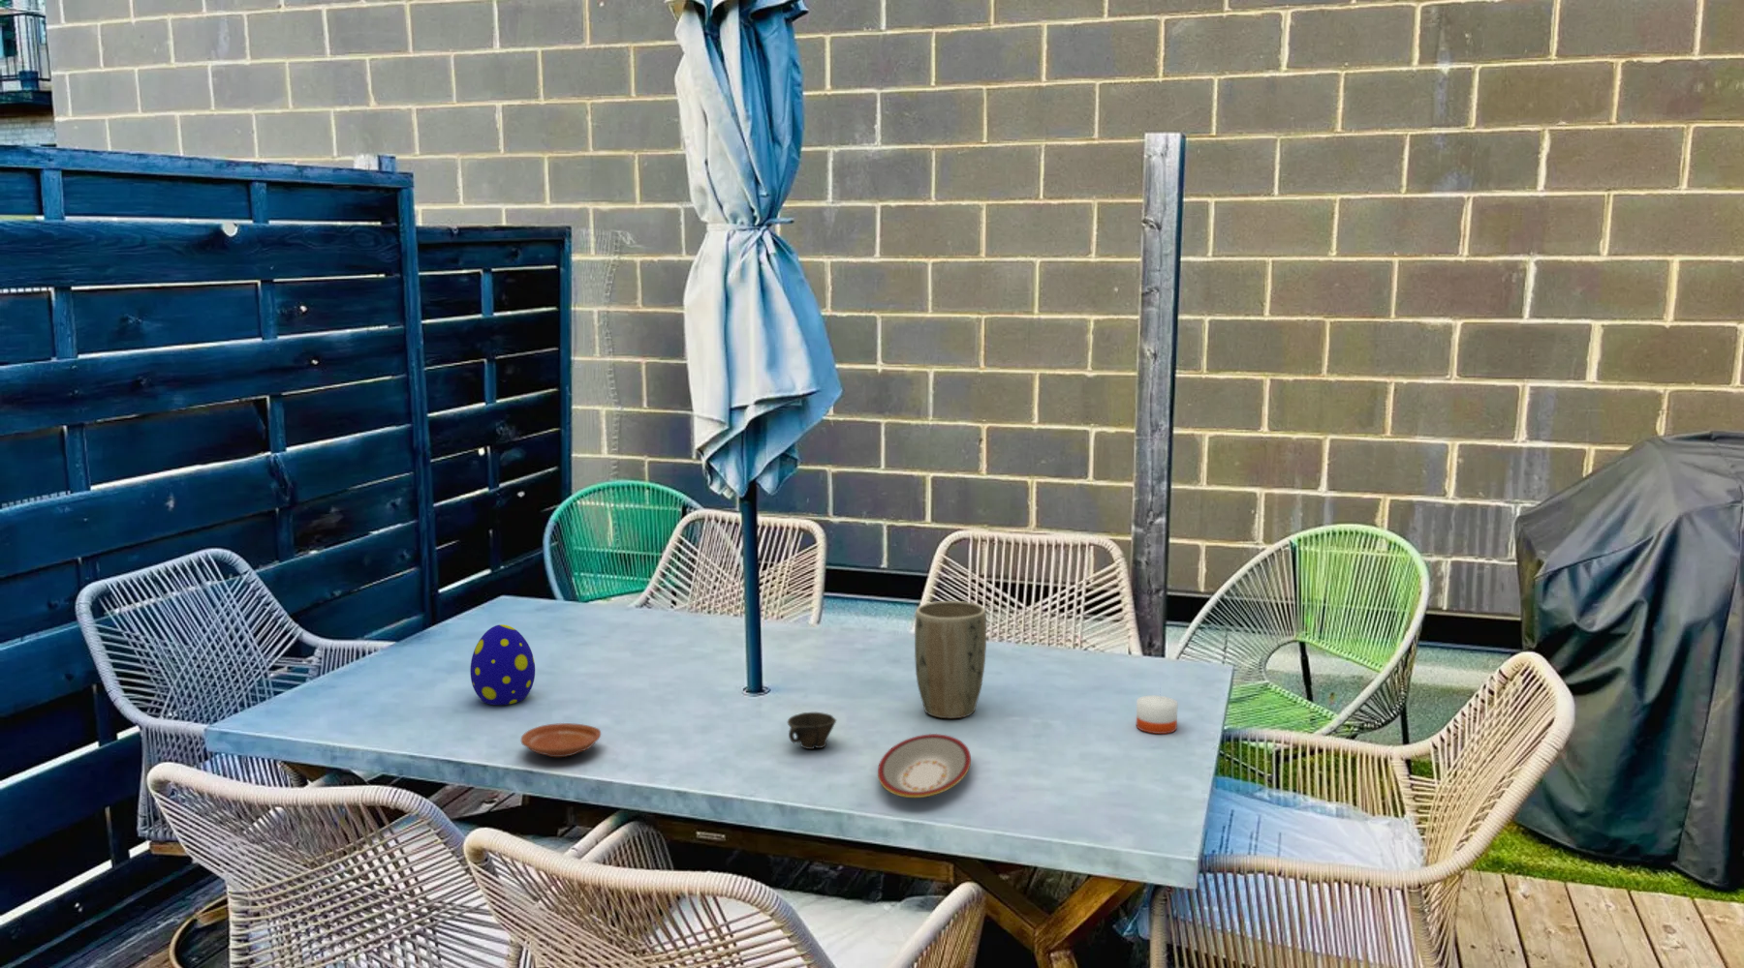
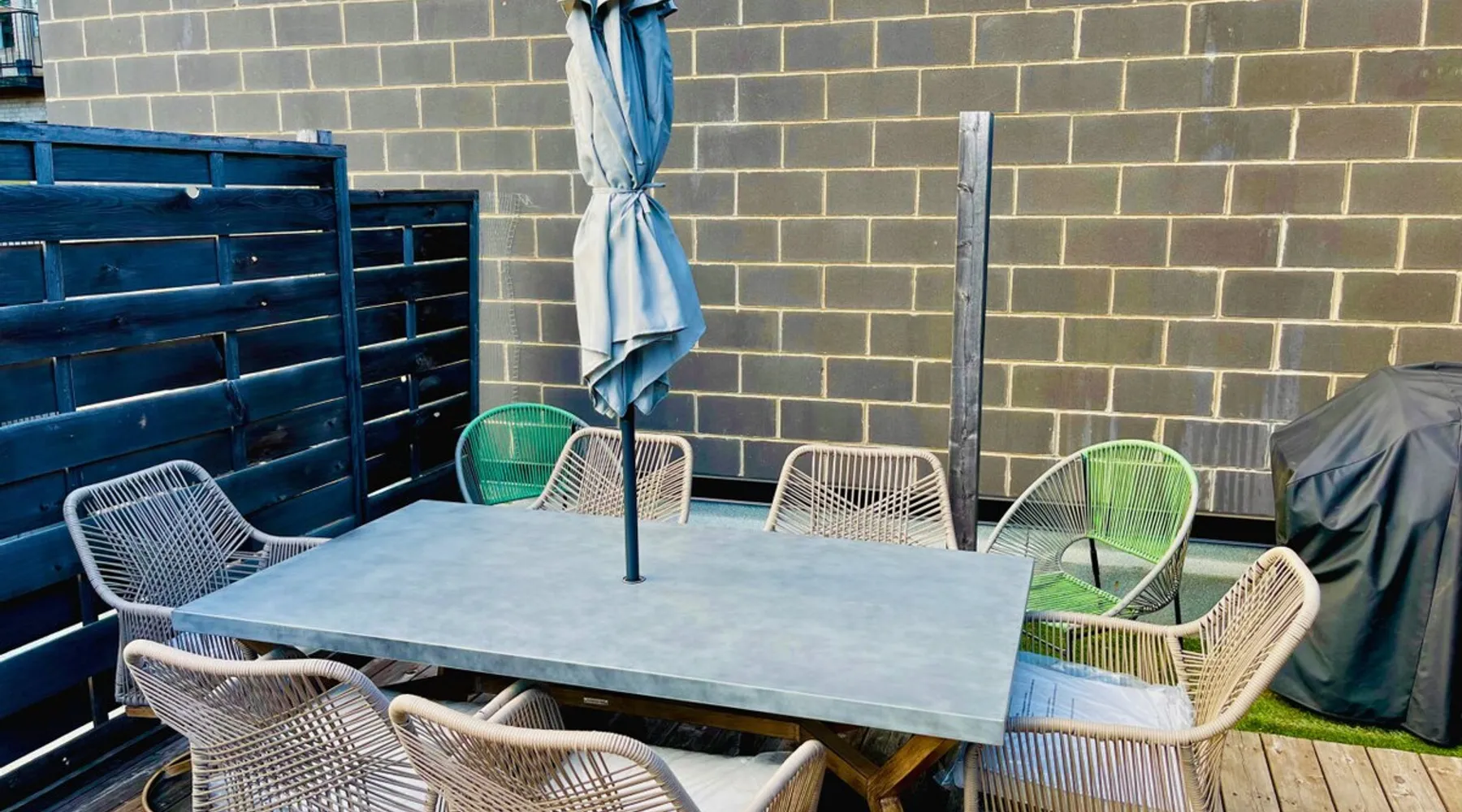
- plant pot [914,600,988,719]
- cup [787,712,837,750]
- decorative egg [469,623,536,706]
- plate [520,722,601,758]
- candle [1136,683,1179,734]
- plate [877,733,972,799]
